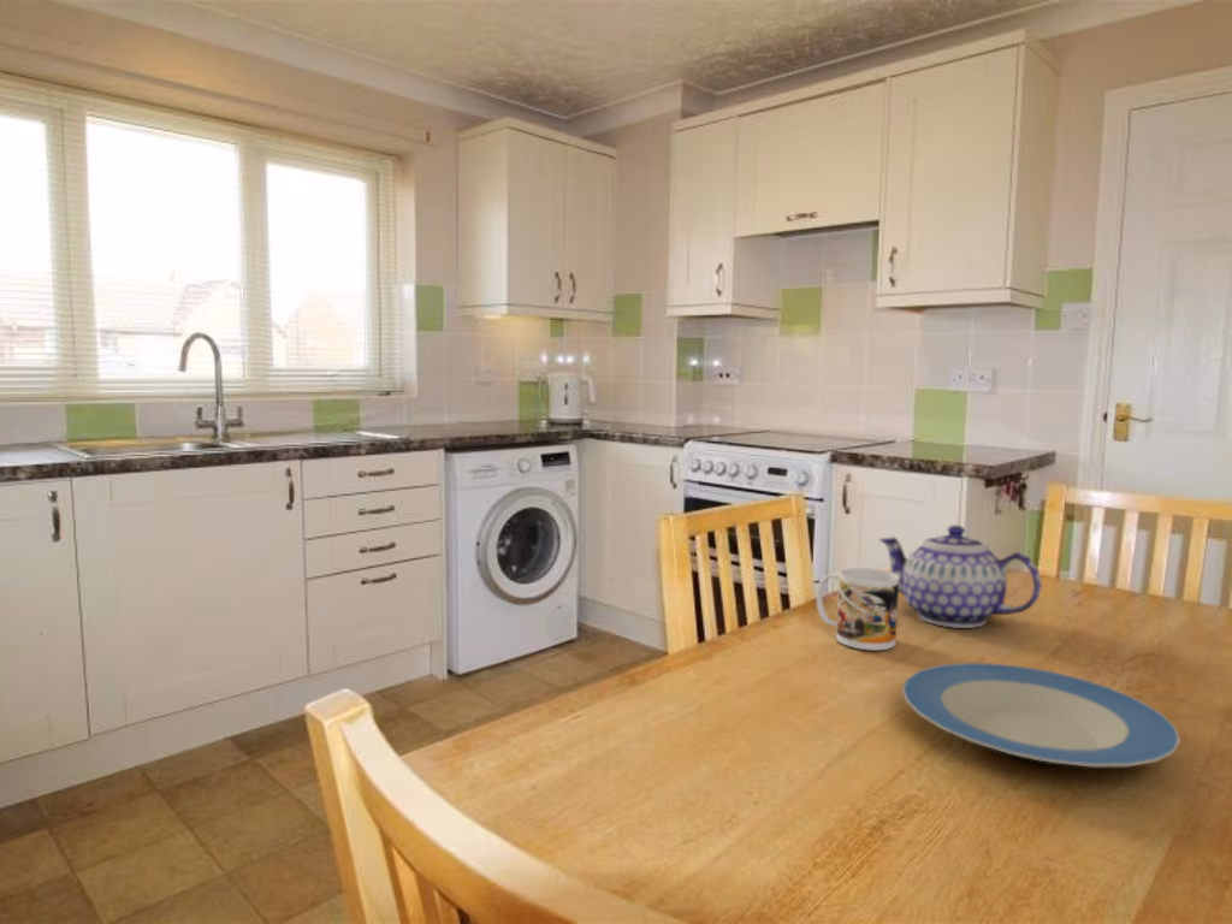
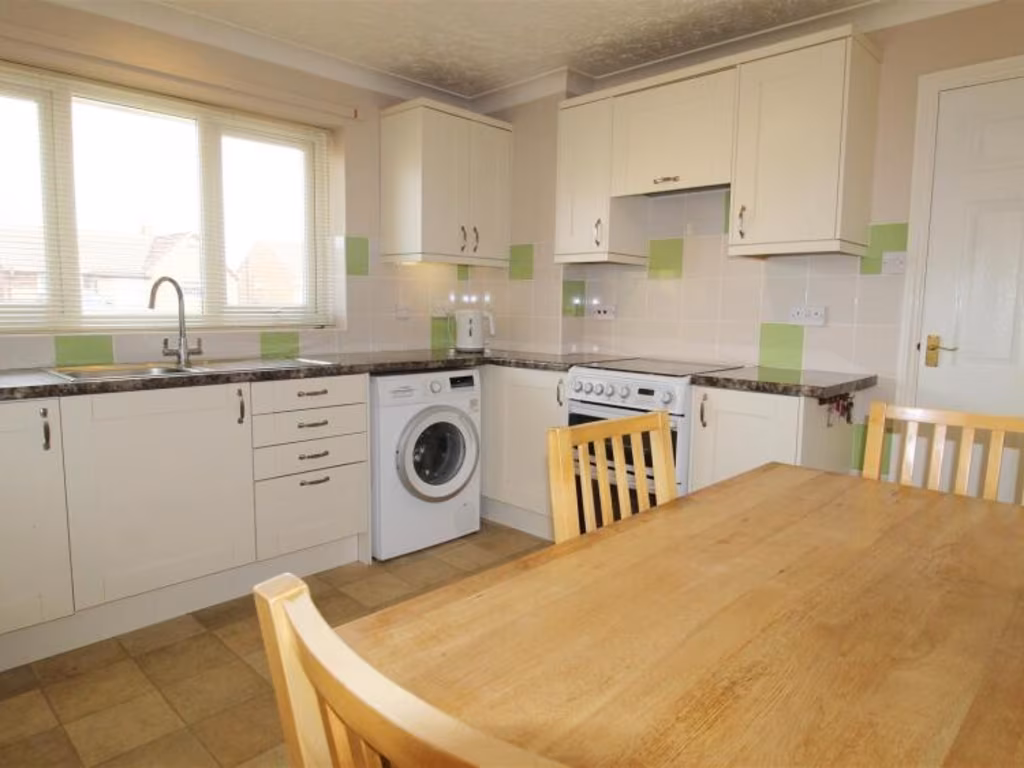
- mug [816,567,900,651]
- teapot [878,525,1042,629]
- plate [901,662,1181,768]
